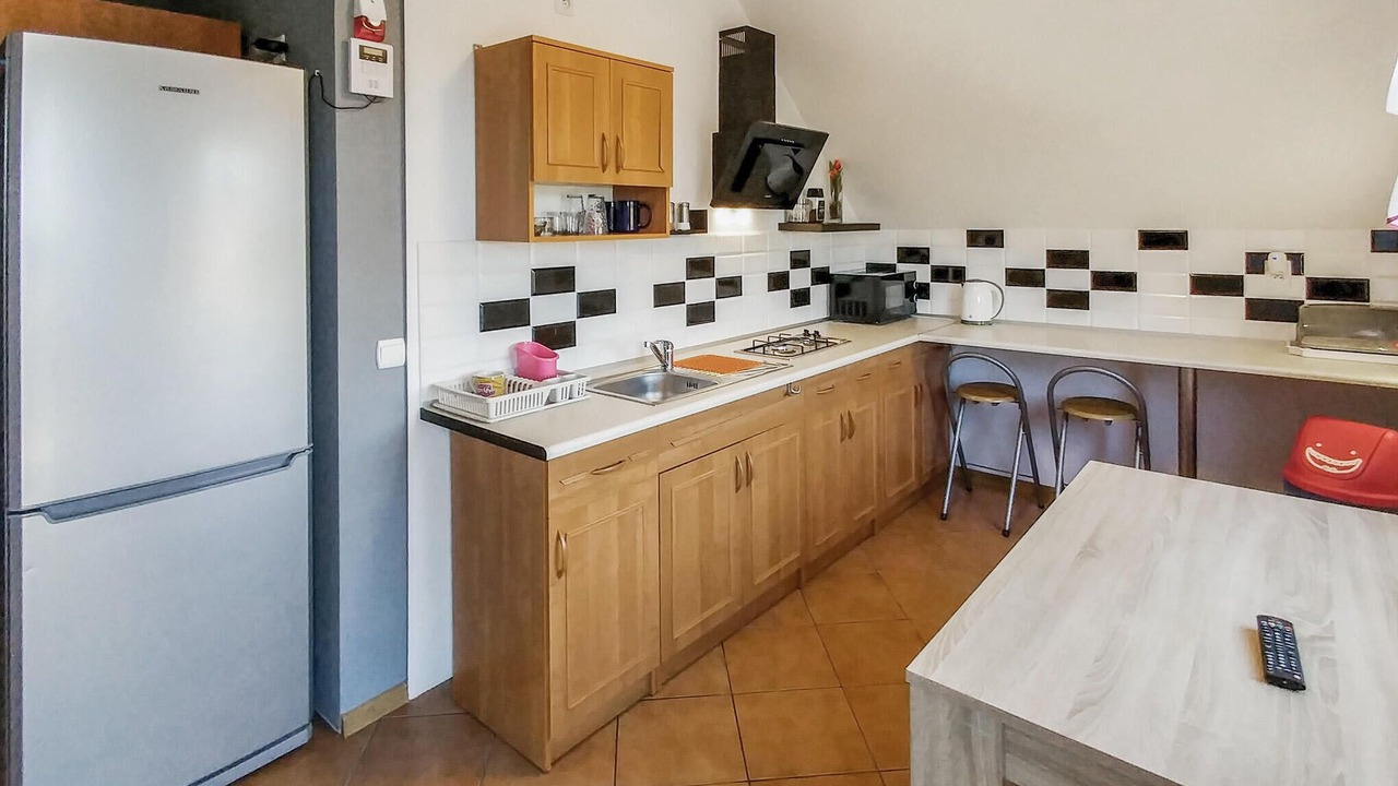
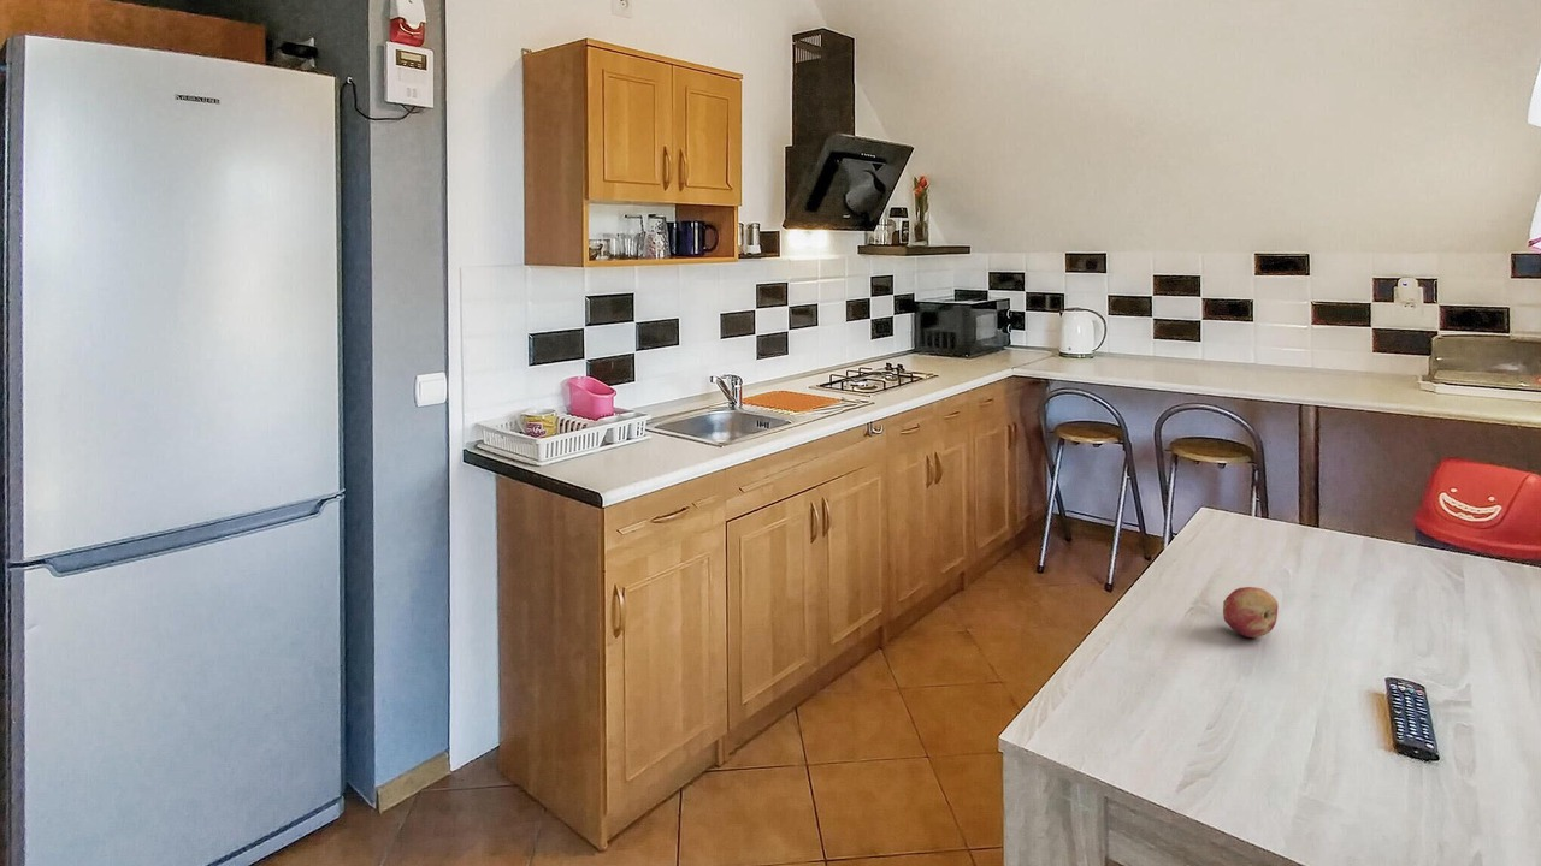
+ fruit [1222,586,1280,639]
